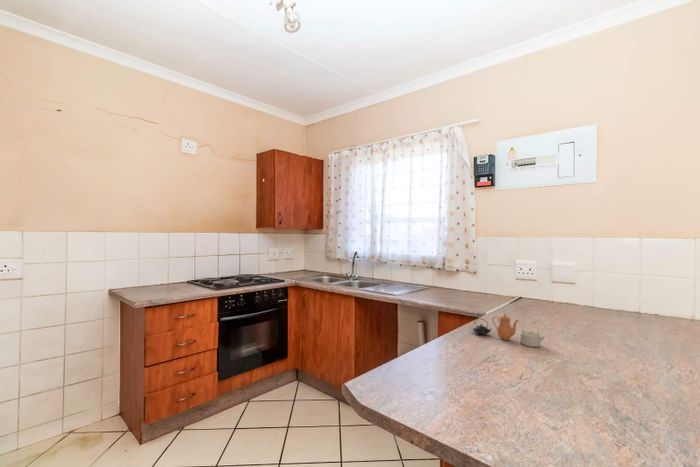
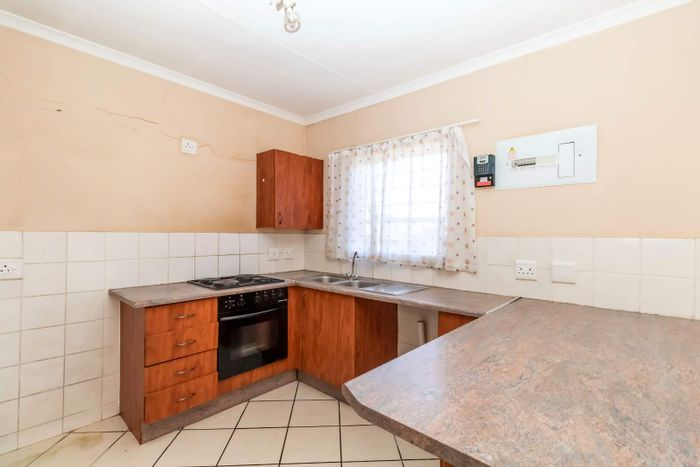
- teapot [472,313,546,348]
